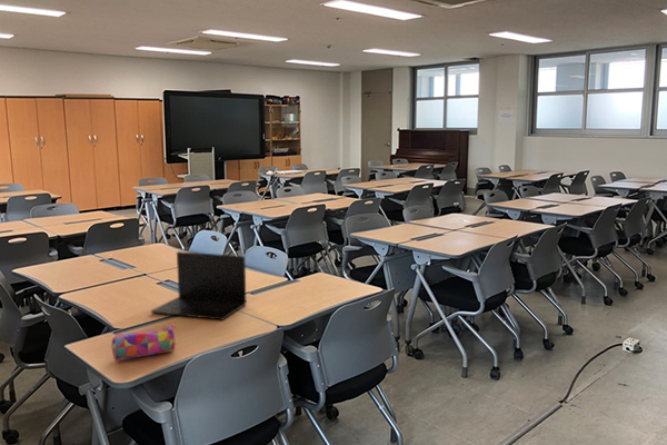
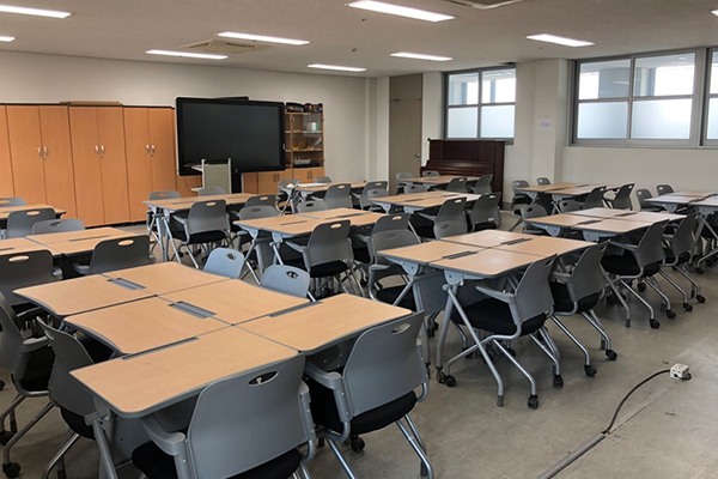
- laptop [150,250,247,322]
- pencil case [111,324,177,362]
